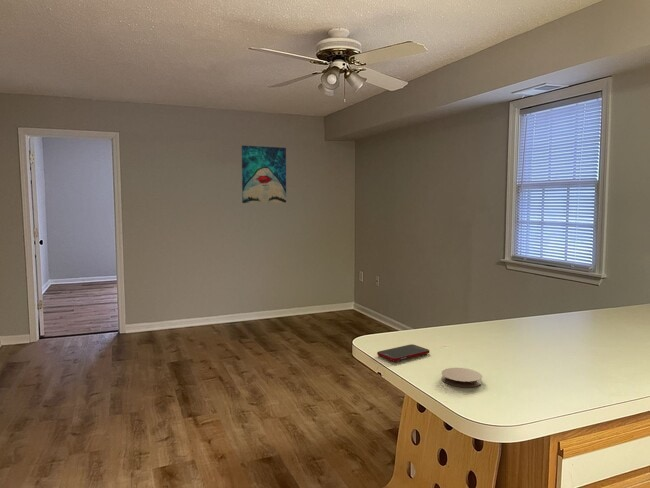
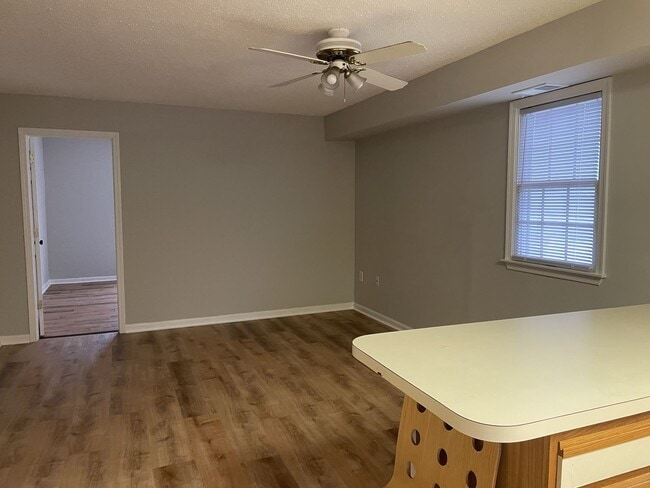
- cell phone [376,343,430,362]
- wall art [241,144,287,204]
- coaster [440,367,483,388]
